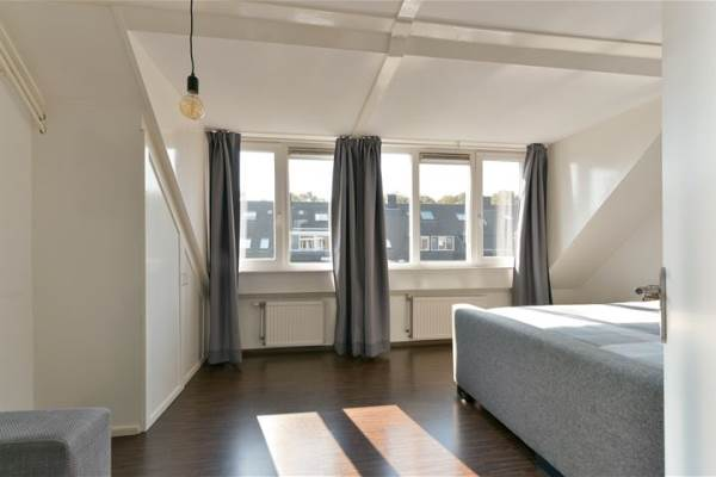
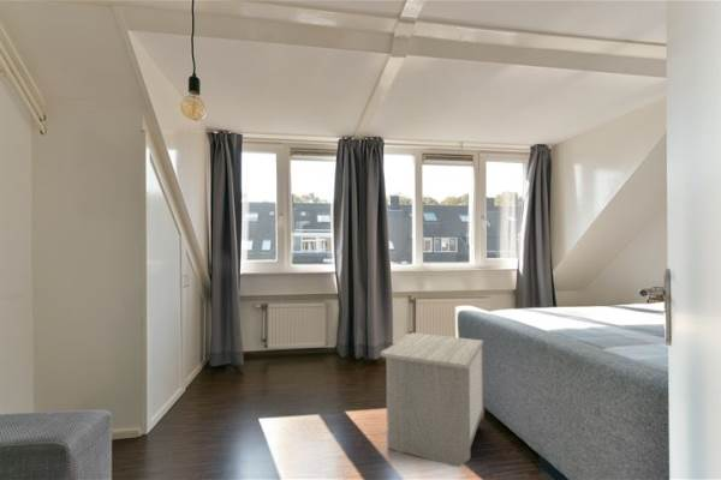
+ nightstand [380,332,485,468]
